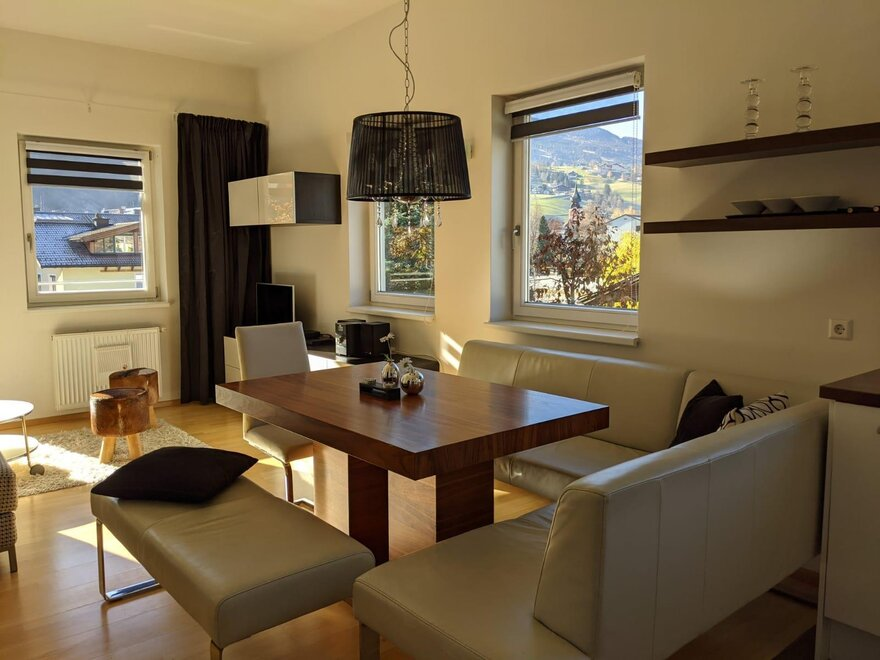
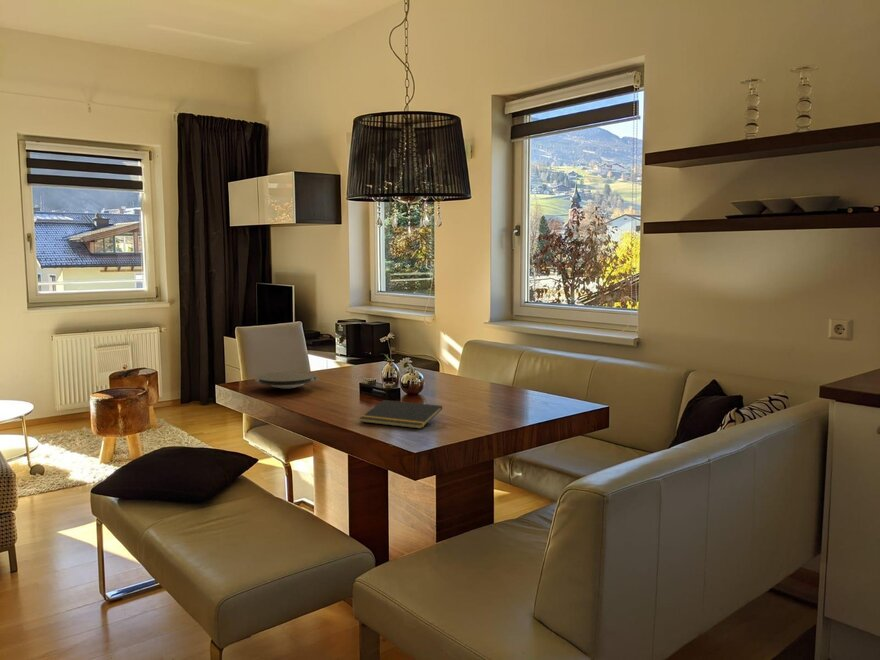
+ notepad [359,399,443,430]
+ plate [254,371,320,390]
